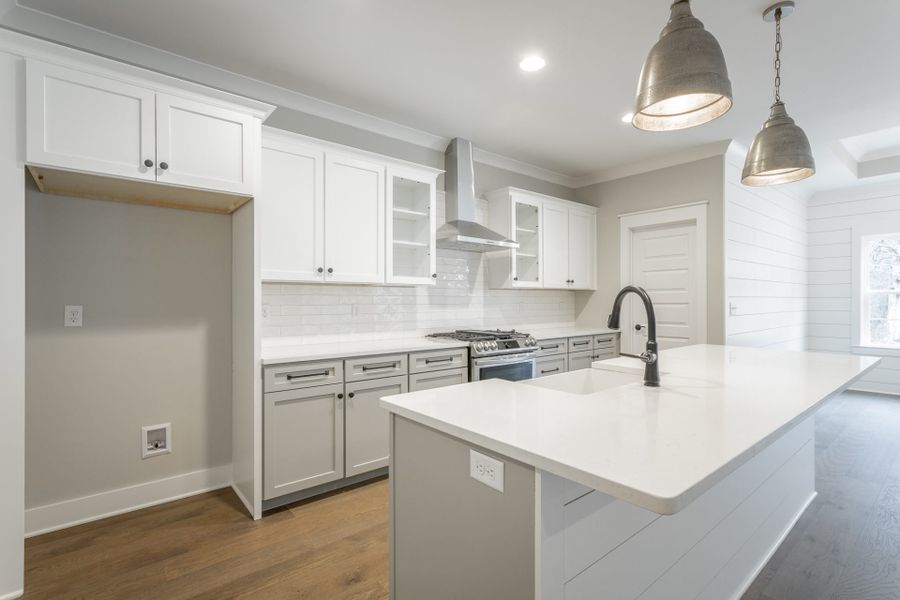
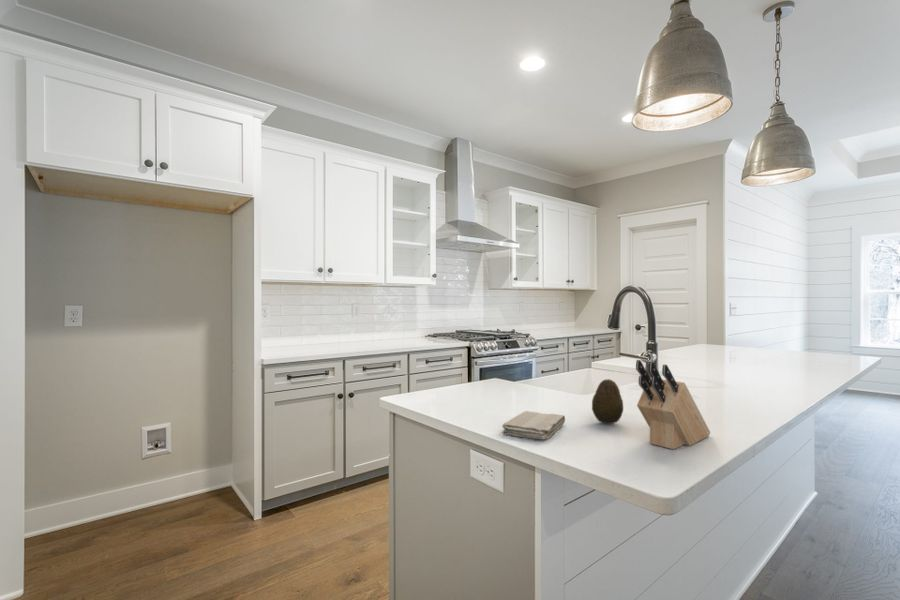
+ knife block [635,359,711,450]
+ washcloth [501,410,566,441]
+ fruit [591,378,624,425]
